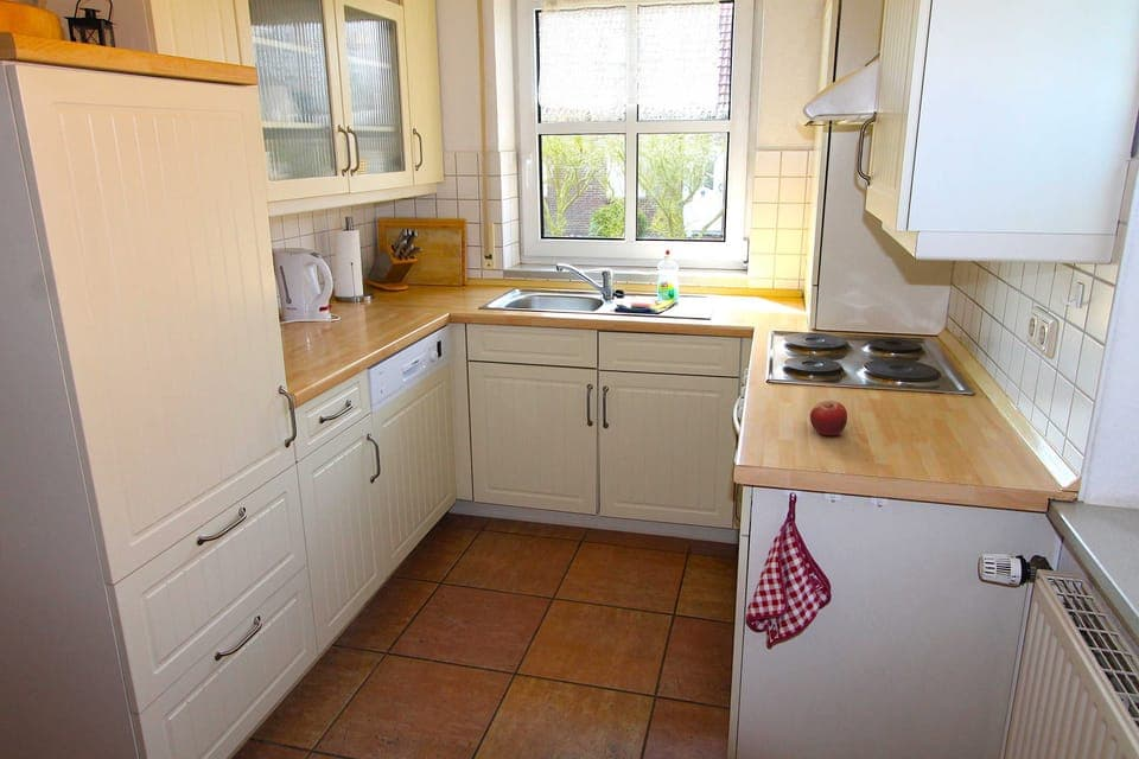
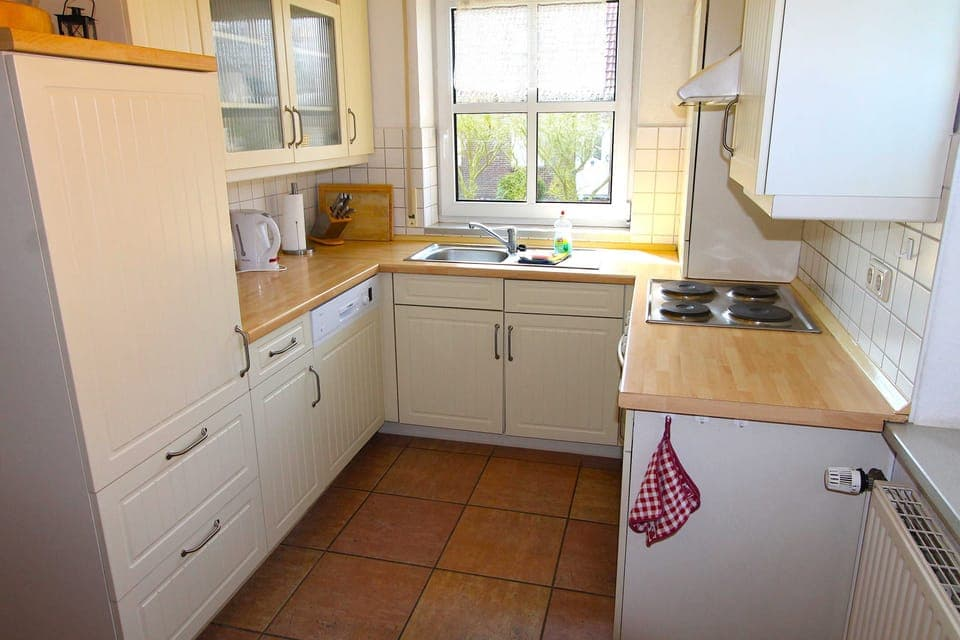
- fruit [809,400,848,436]
